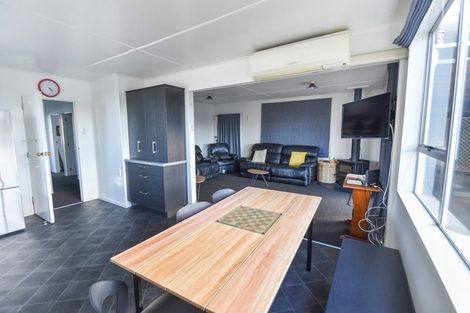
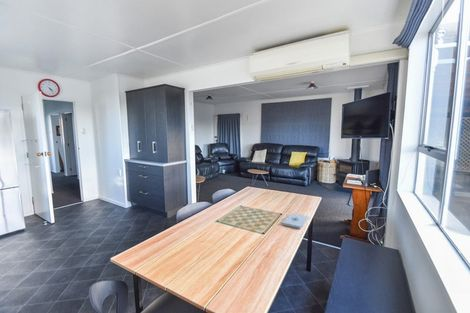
+ notepad [282,212,309,230]
